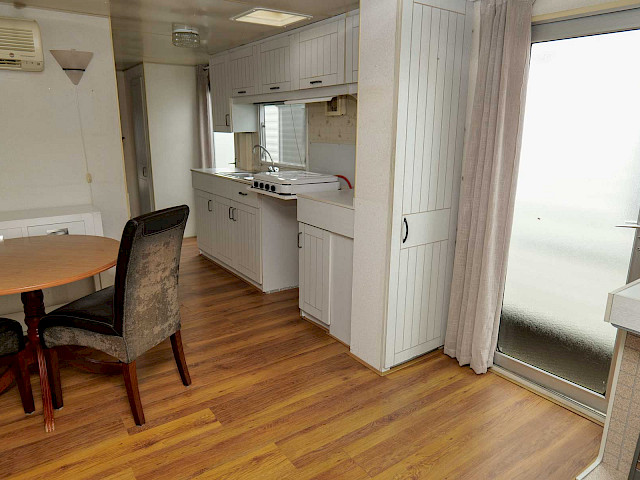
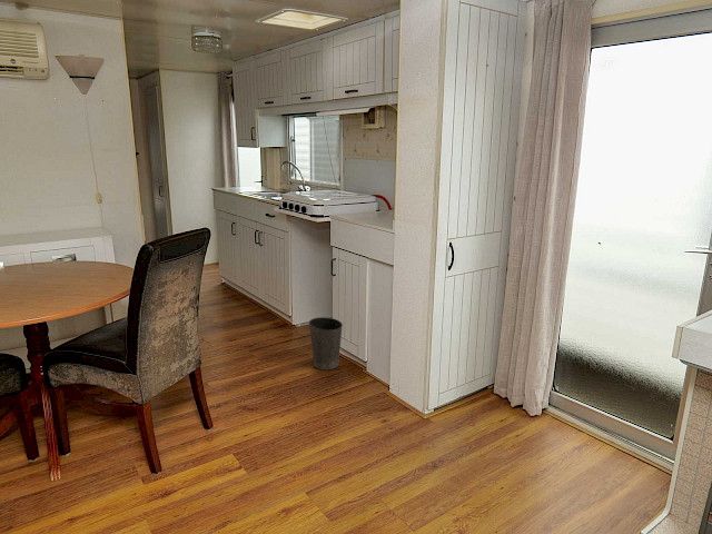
+ waste basket [308,316,344,370]
